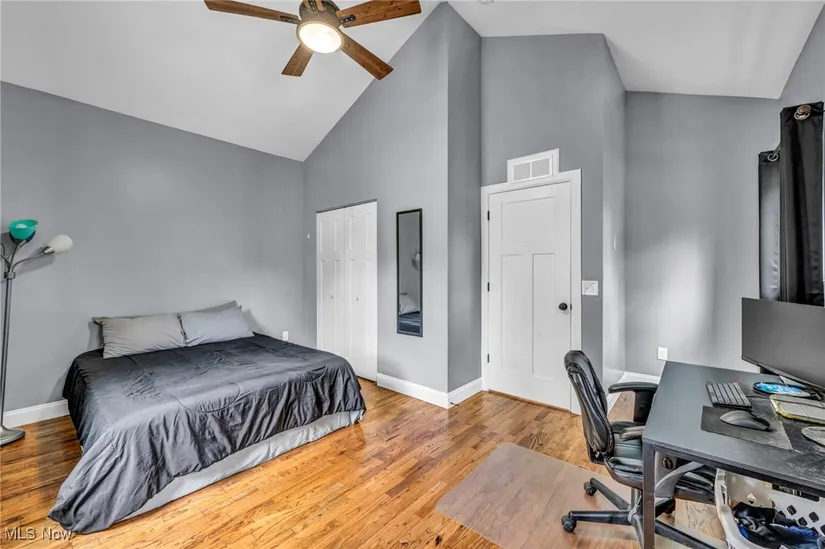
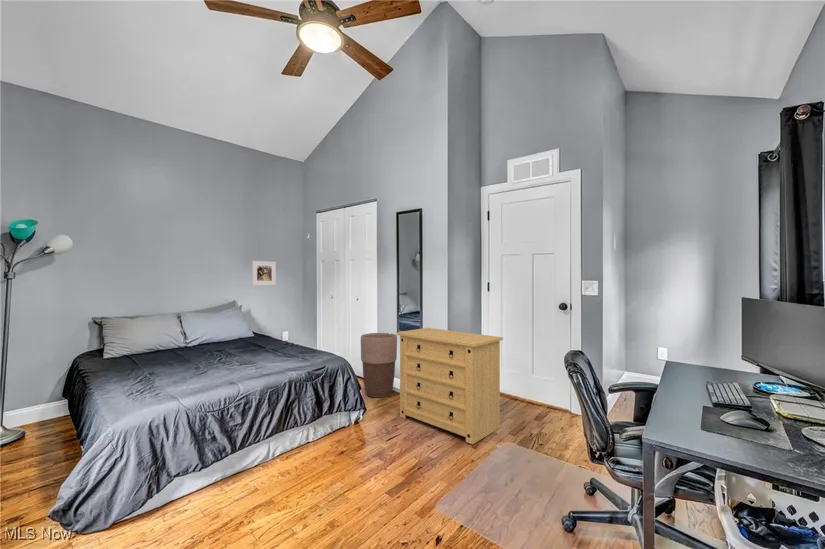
+ dresser [396,327,504,445]
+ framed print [251,260,277,286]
+ planter [360,332,398,399]
